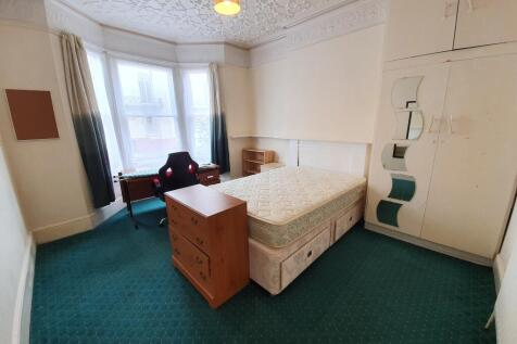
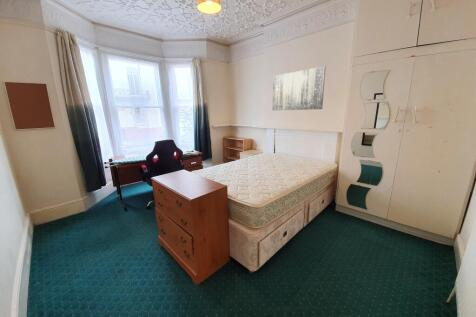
+ wall art [272,65,327,112]
